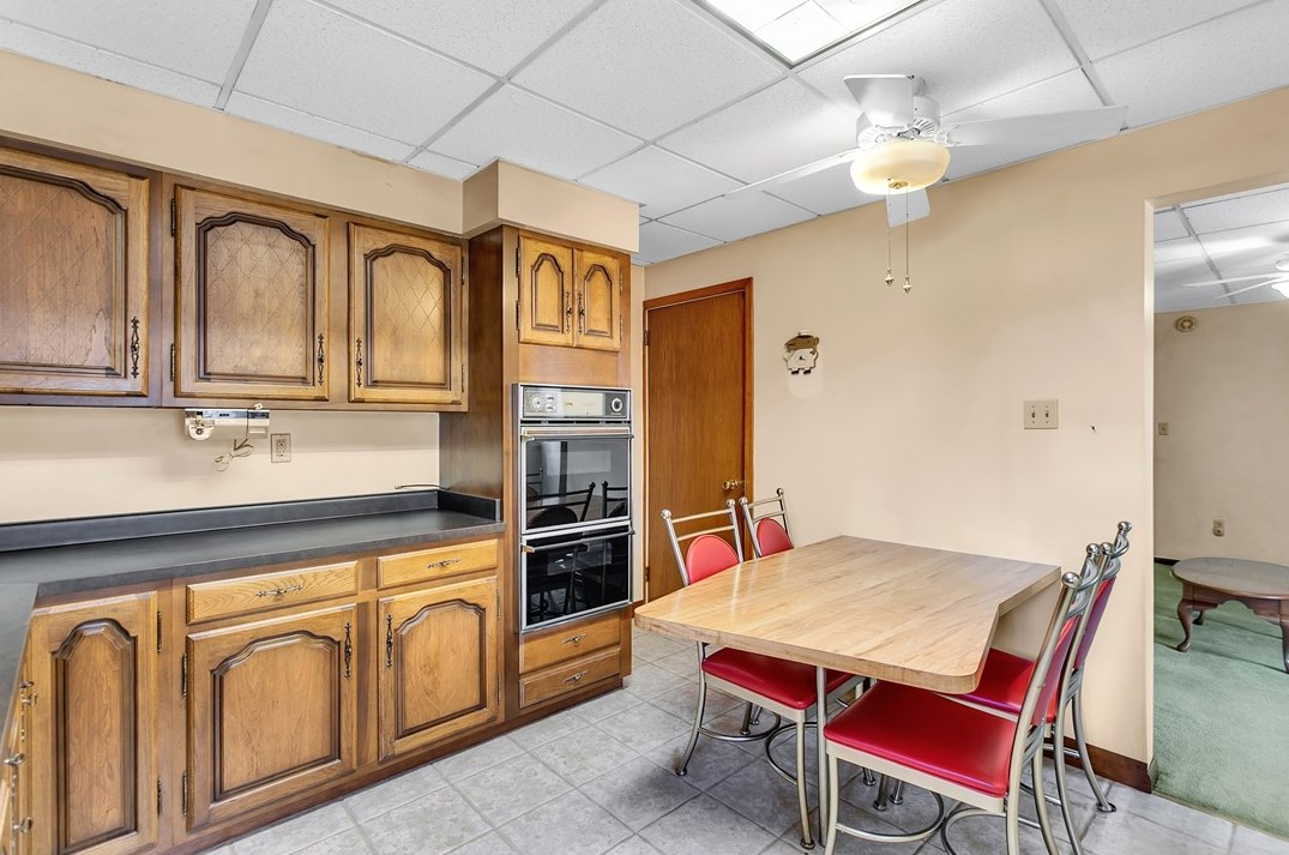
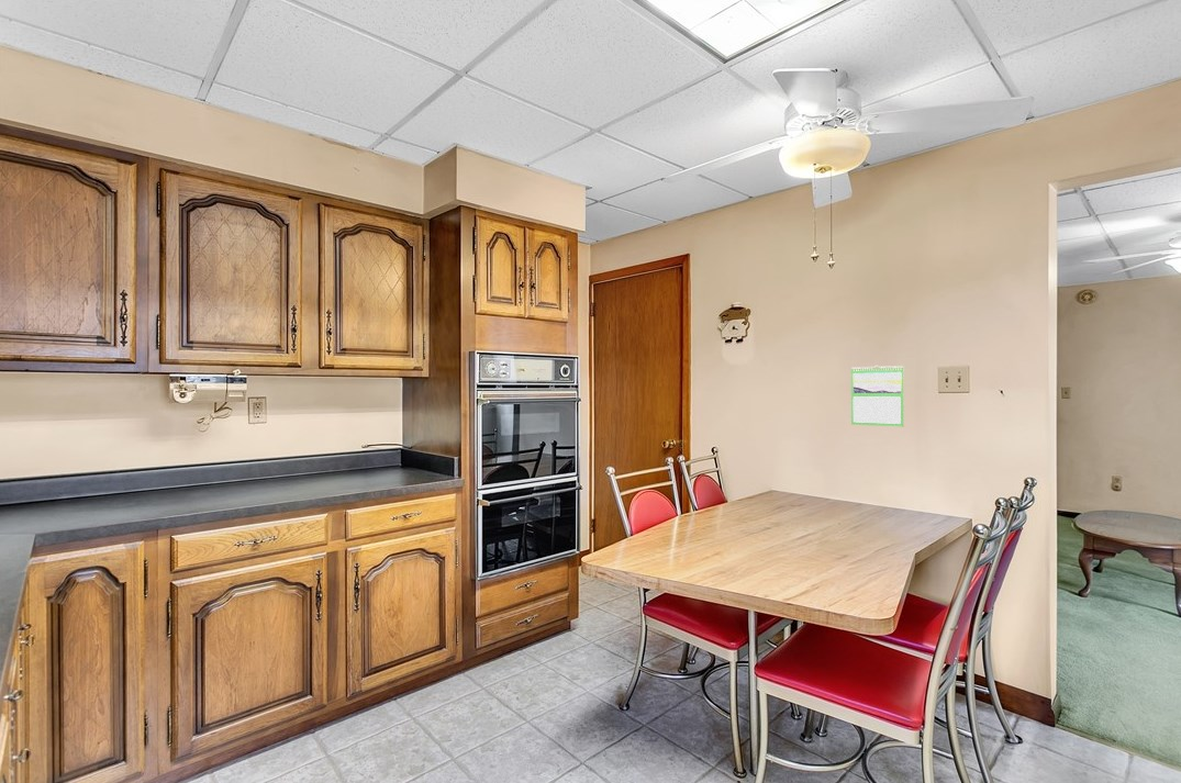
+ calendar [850,365,905,428]
